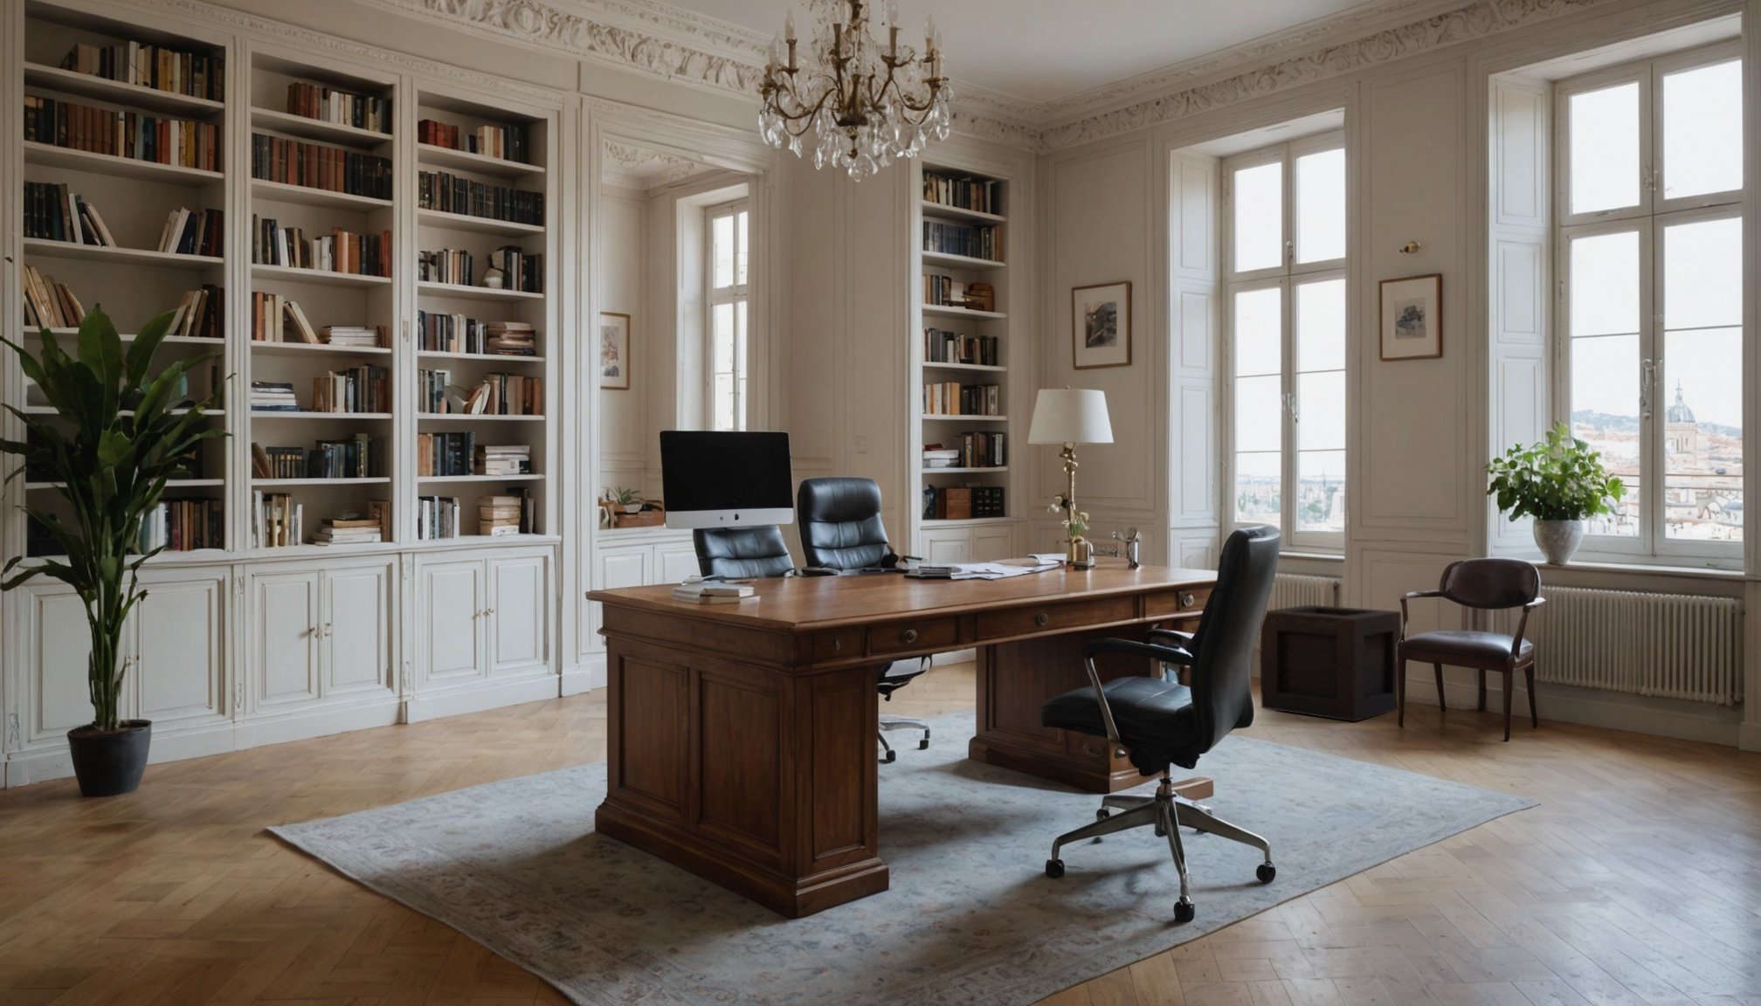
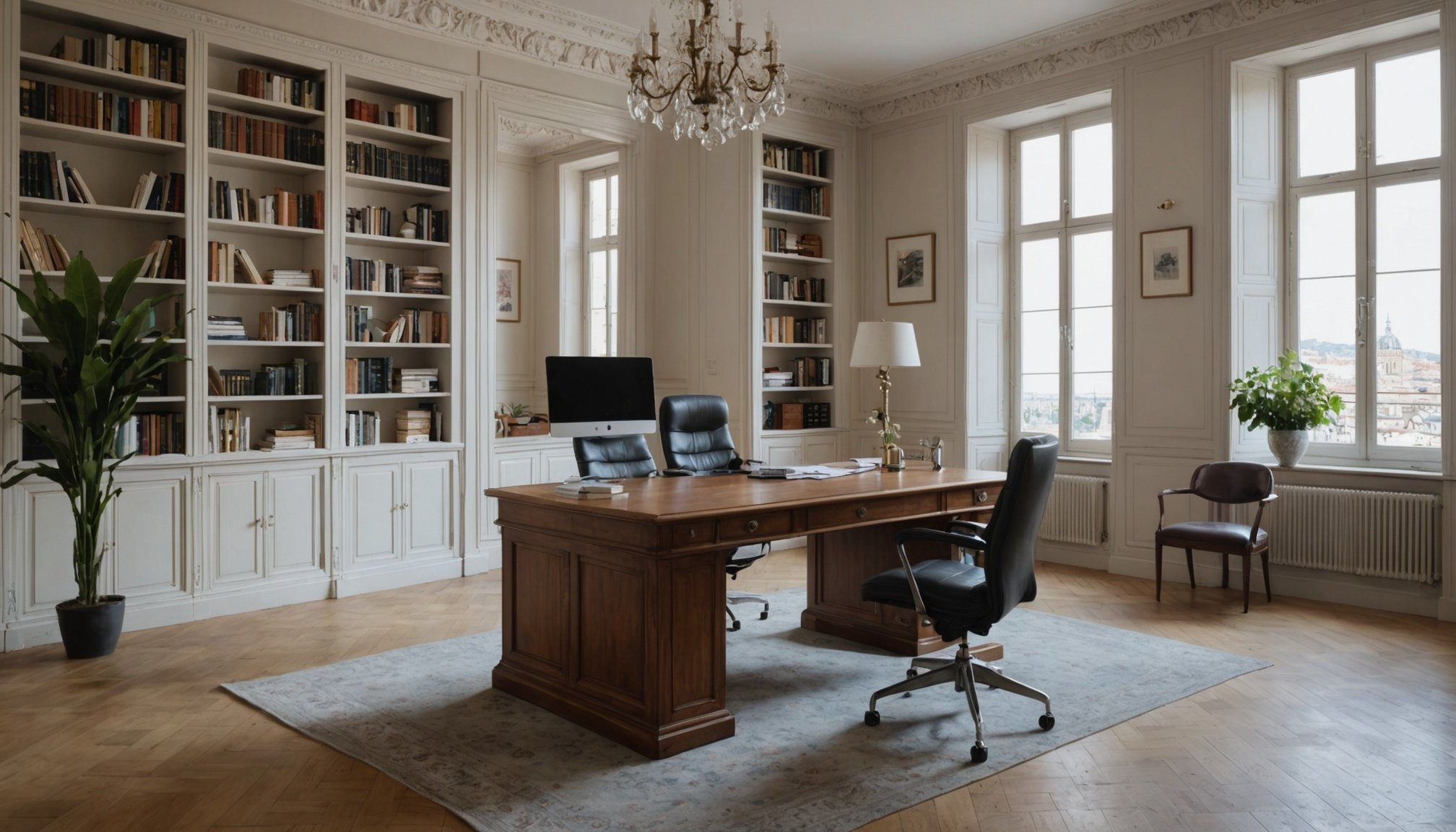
- wooden crate [1259,605,1402,722]
